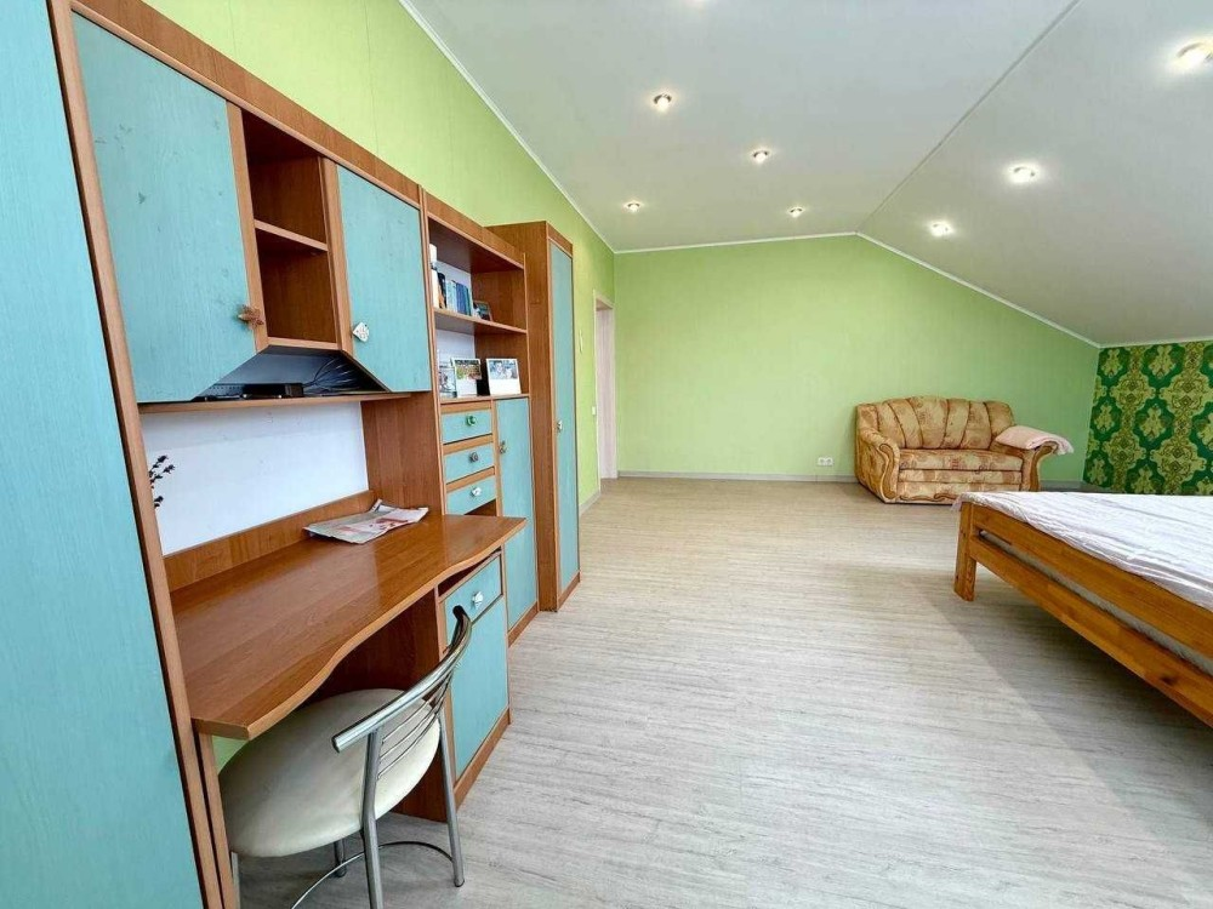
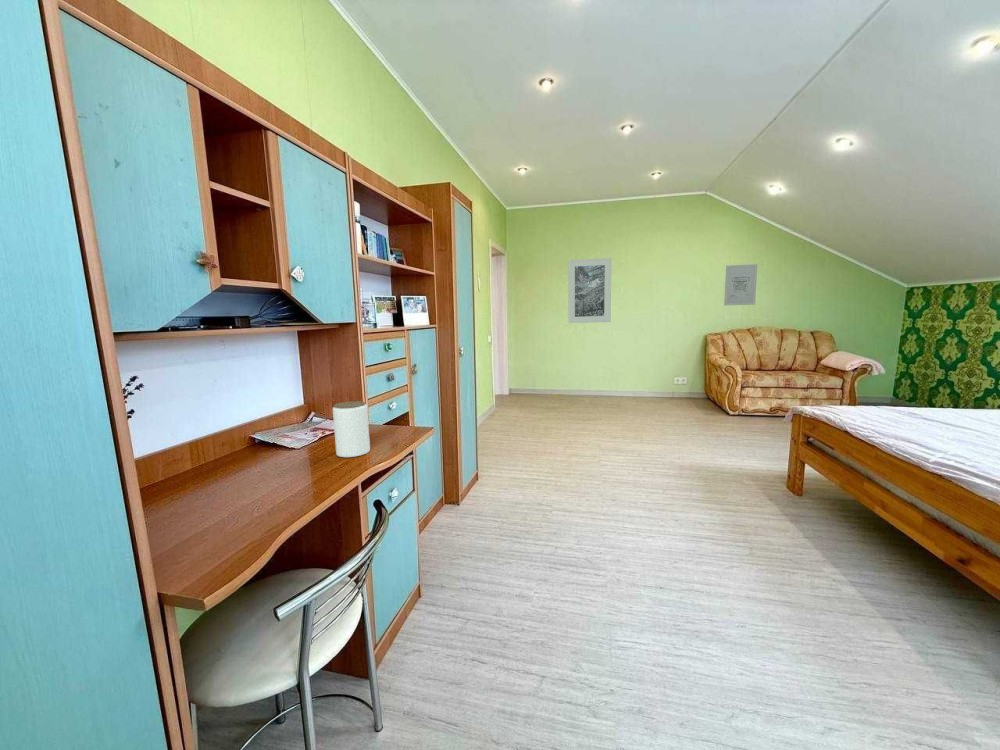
+ jar [332,400,371,458]
+ wall art [723,263,758,306]
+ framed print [567,257,612,324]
